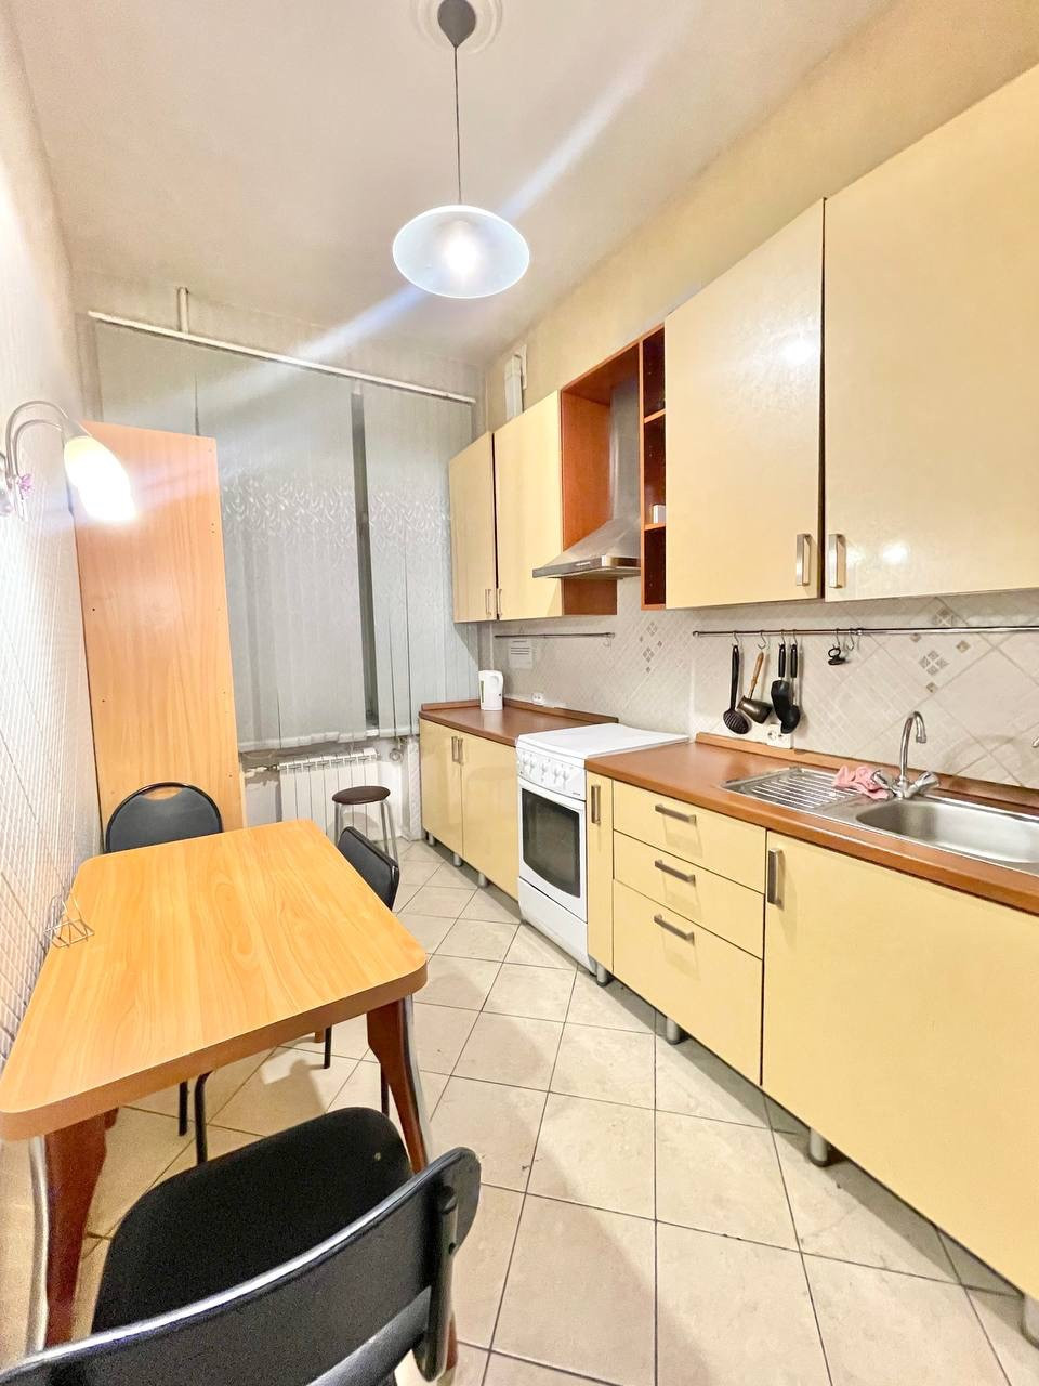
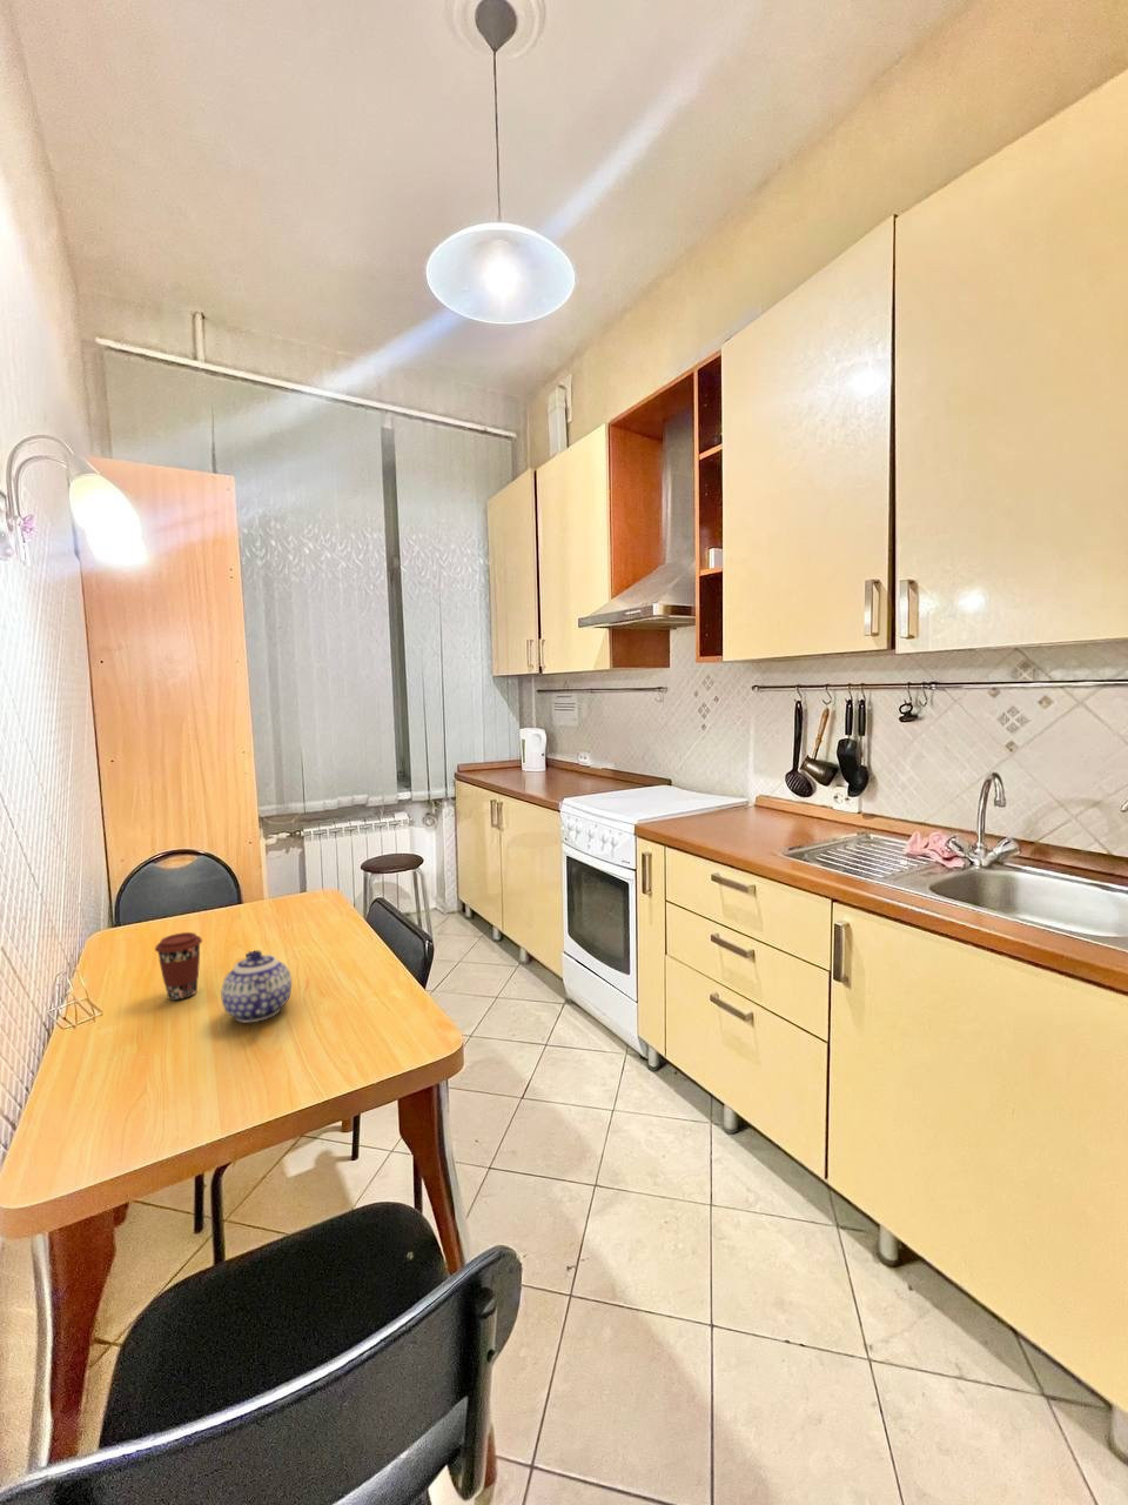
+ teapot [219,949,293,1024]
+ coffee cup [154,931,204,1001]
